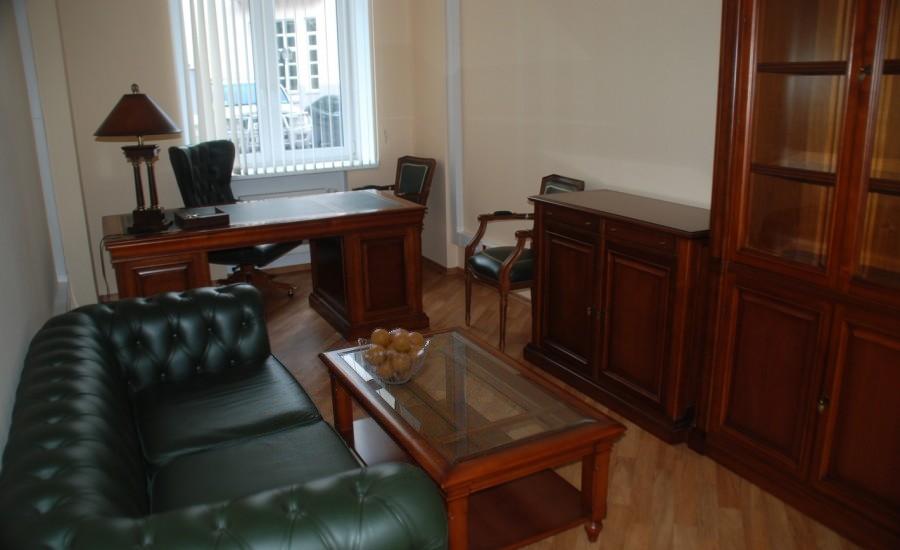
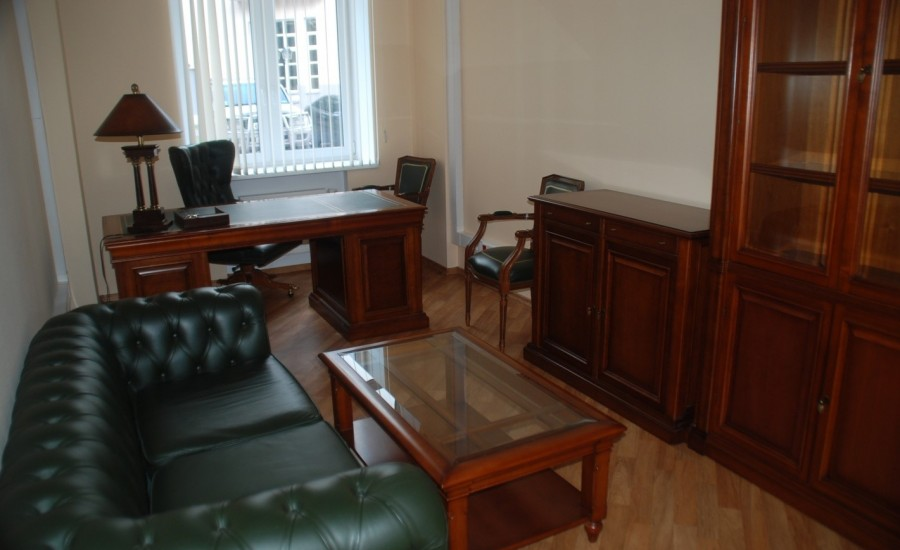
- fruit basket [358,328,430,385]
